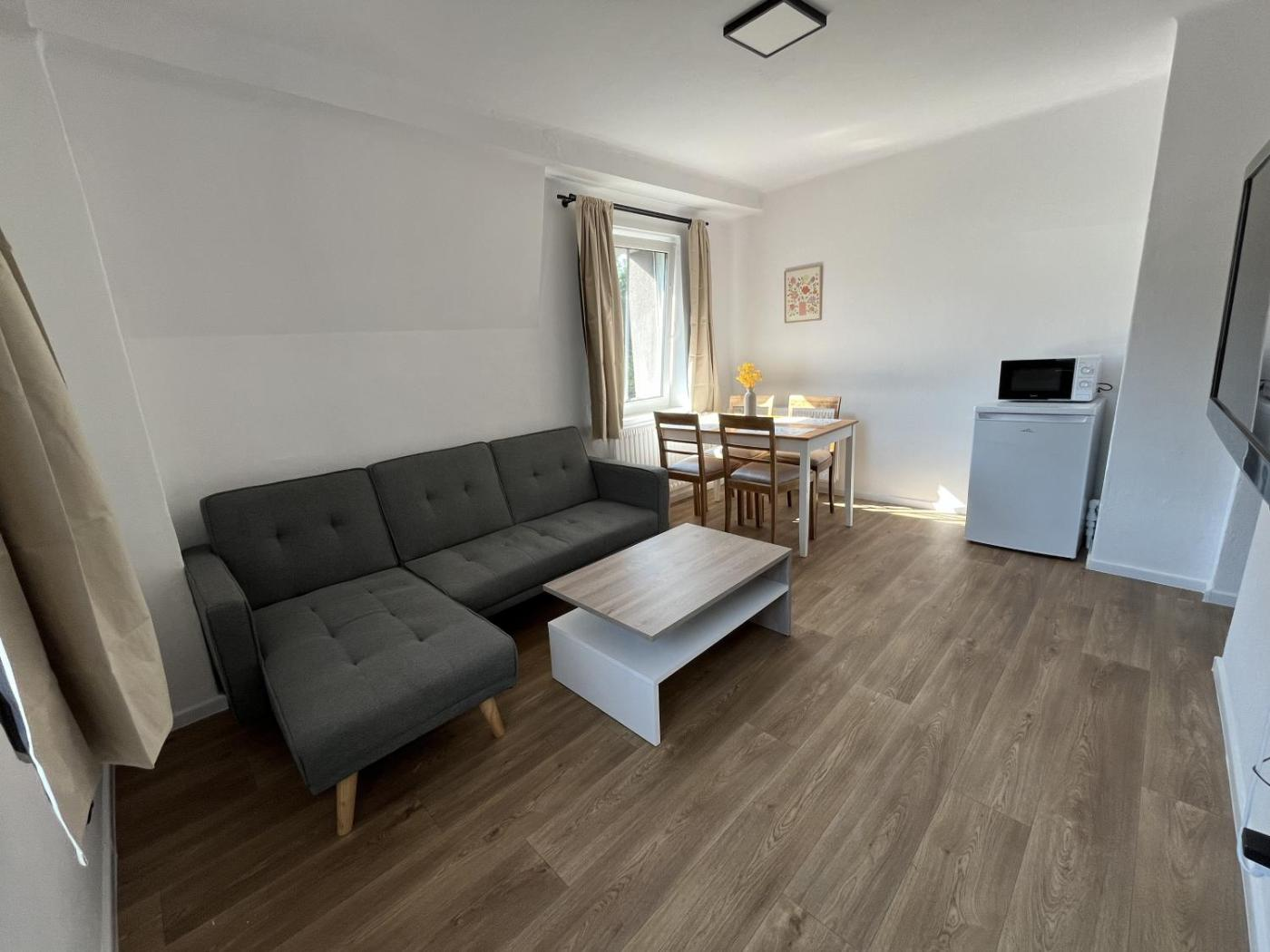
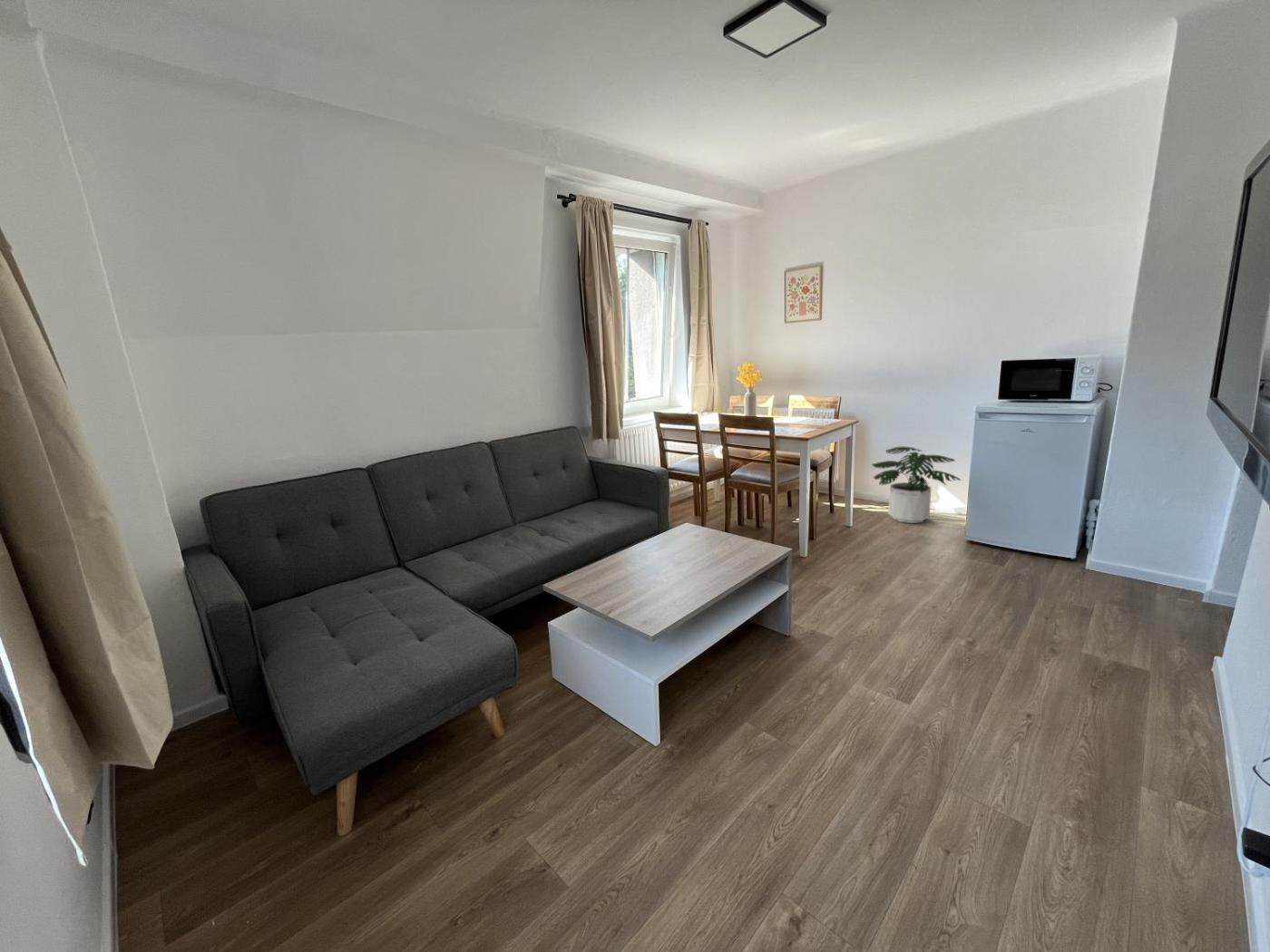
+ potted plant [871,446,962,524]
